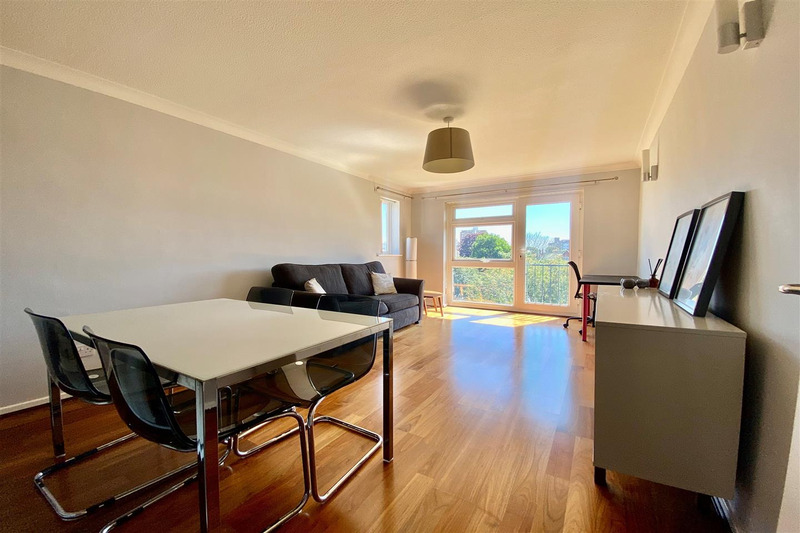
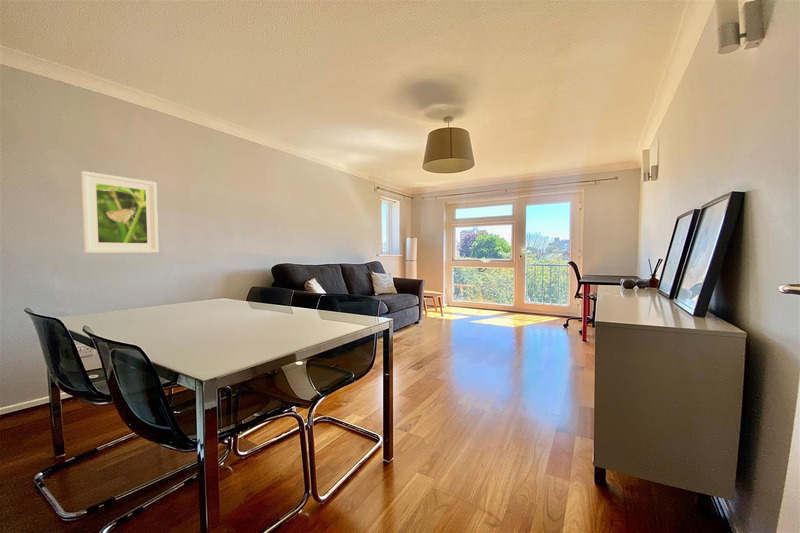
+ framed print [80,170,159,254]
